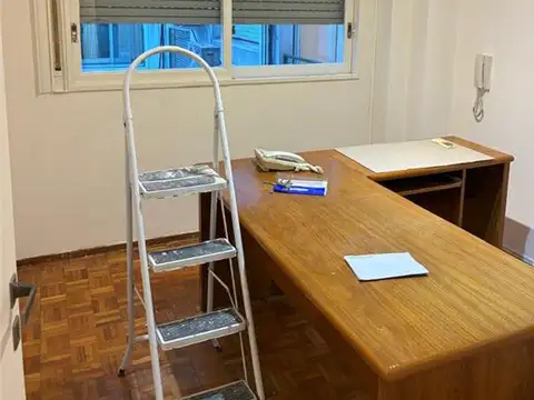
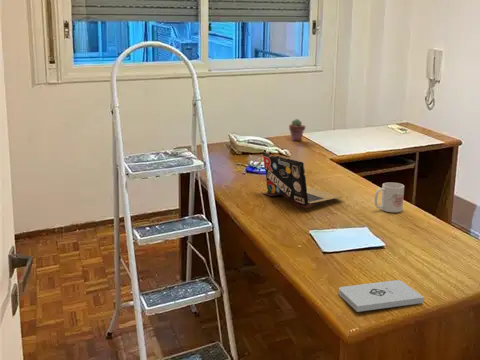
+ notepad [338,279,425,313]
+ potted succulent [288,118,306,142]
+ laptop [262,151,342,209]
+ mug [374,182,405,213]
